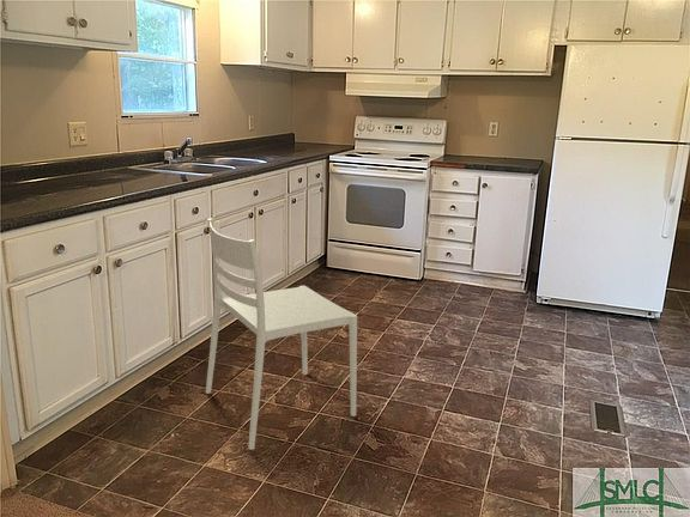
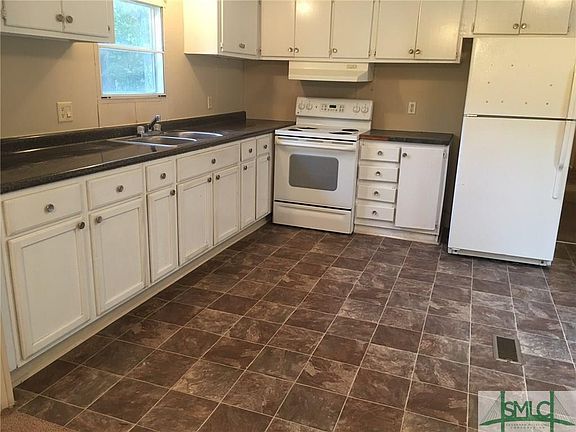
- chair [205,217,358,451]
